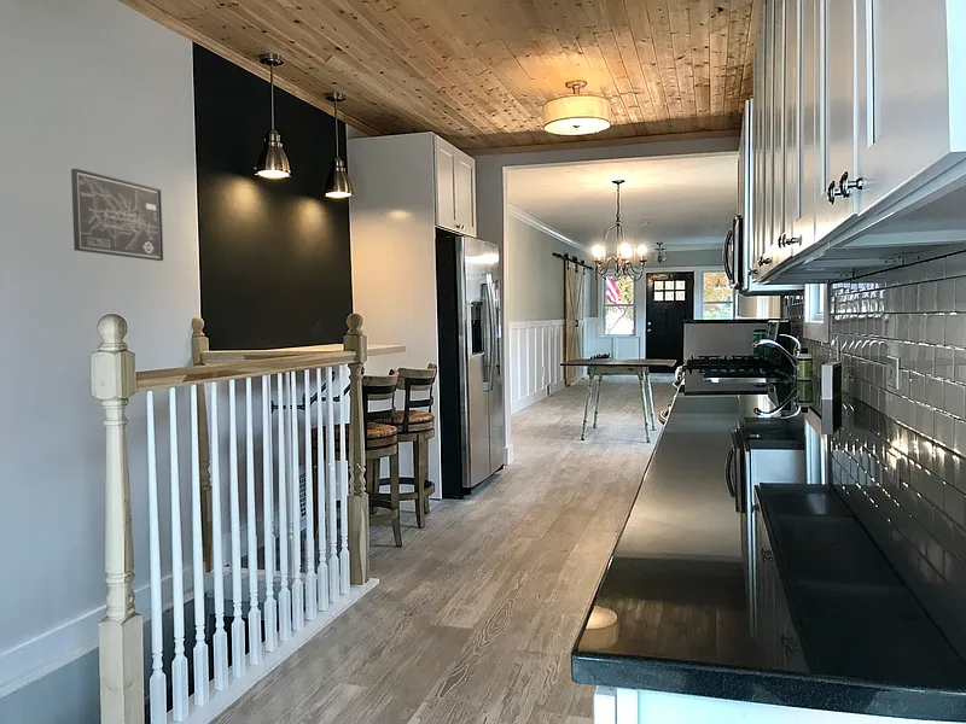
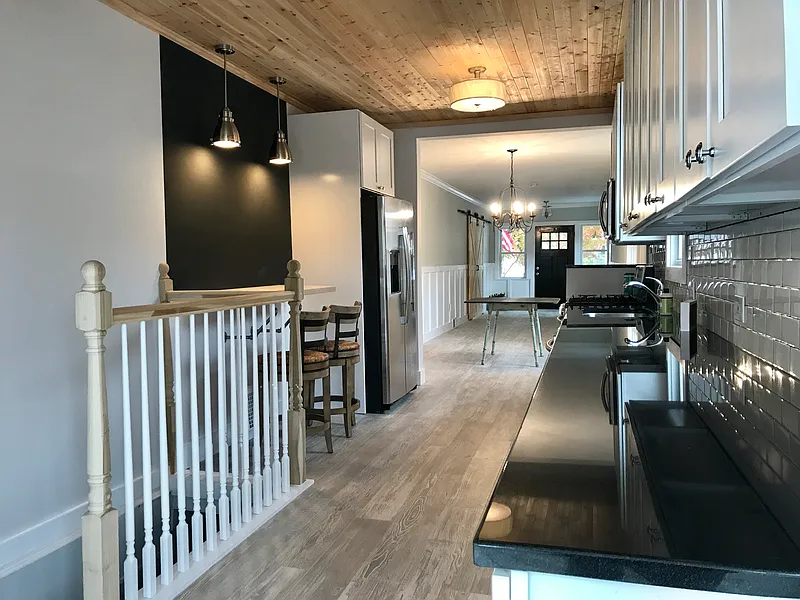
- wall art [70,168,164,262]
